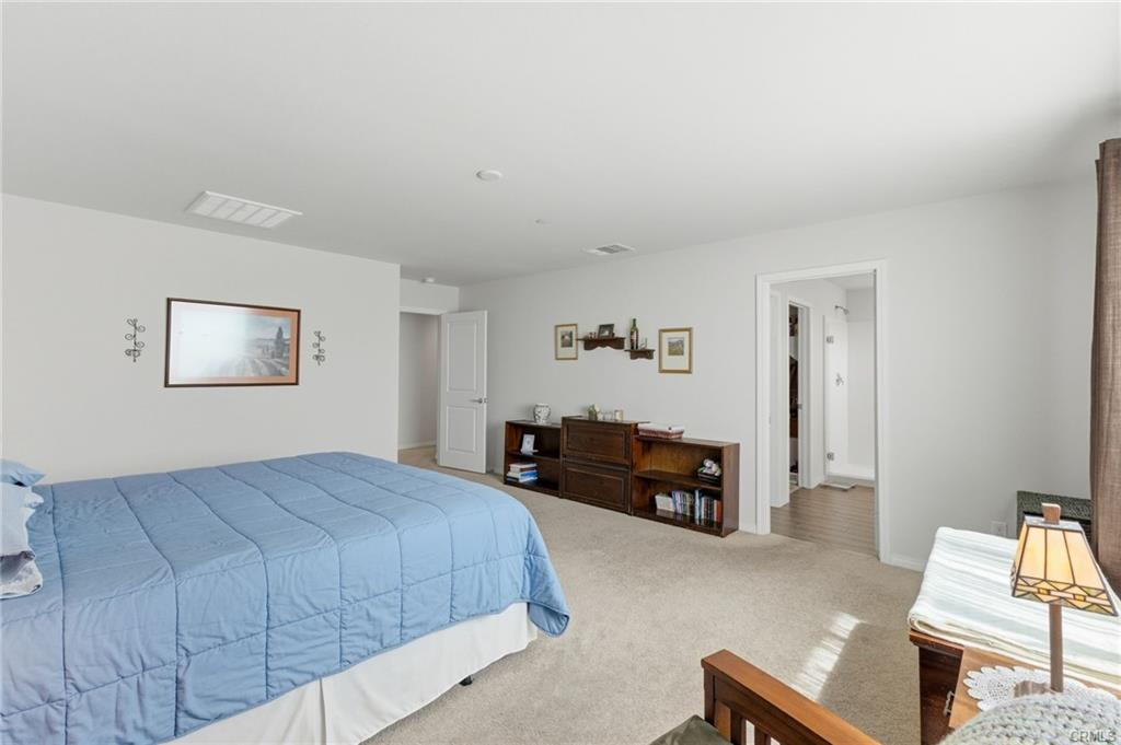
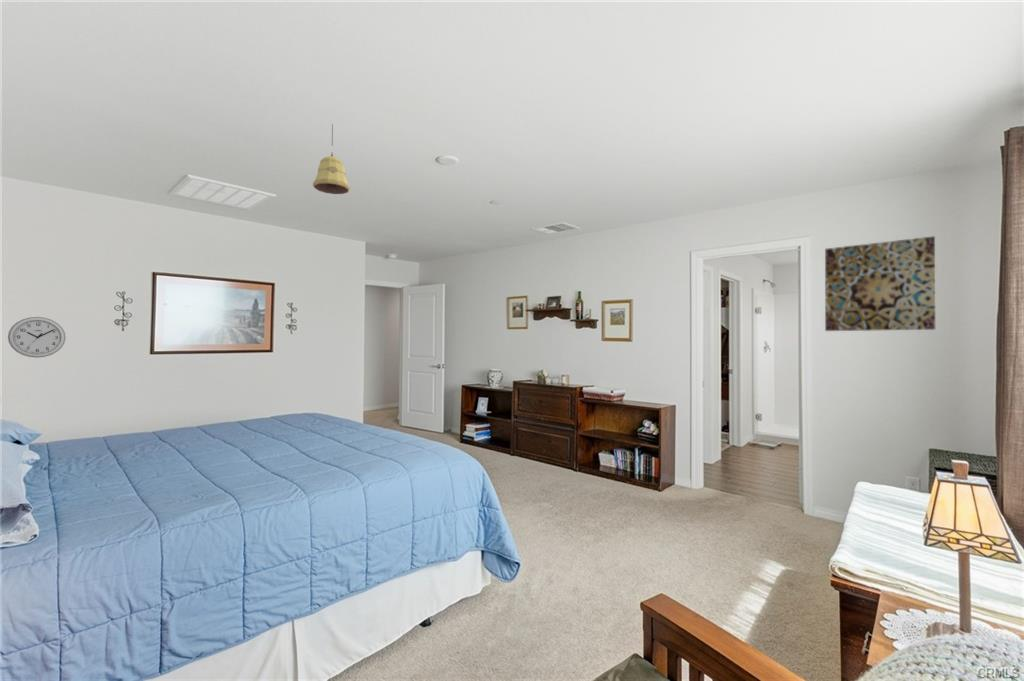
+ pendant light [312,123,351,195]
+ wall clock [7,316,67,359]
+ wall art [824,235,936,332]
